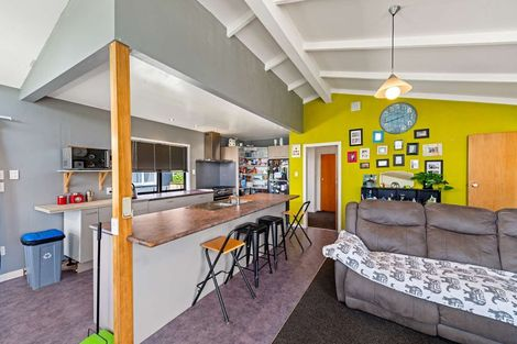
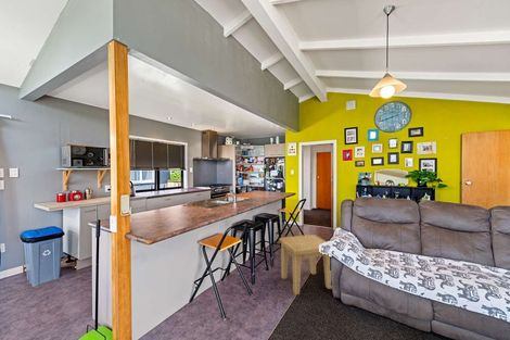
+ side table [278,234,333,295]
